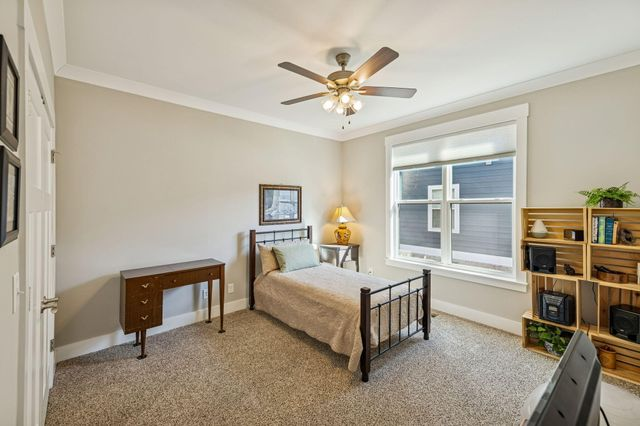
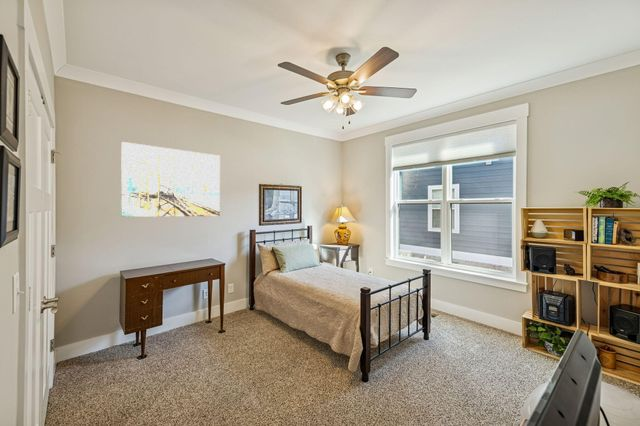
+ wall art [120,141,221,218]
